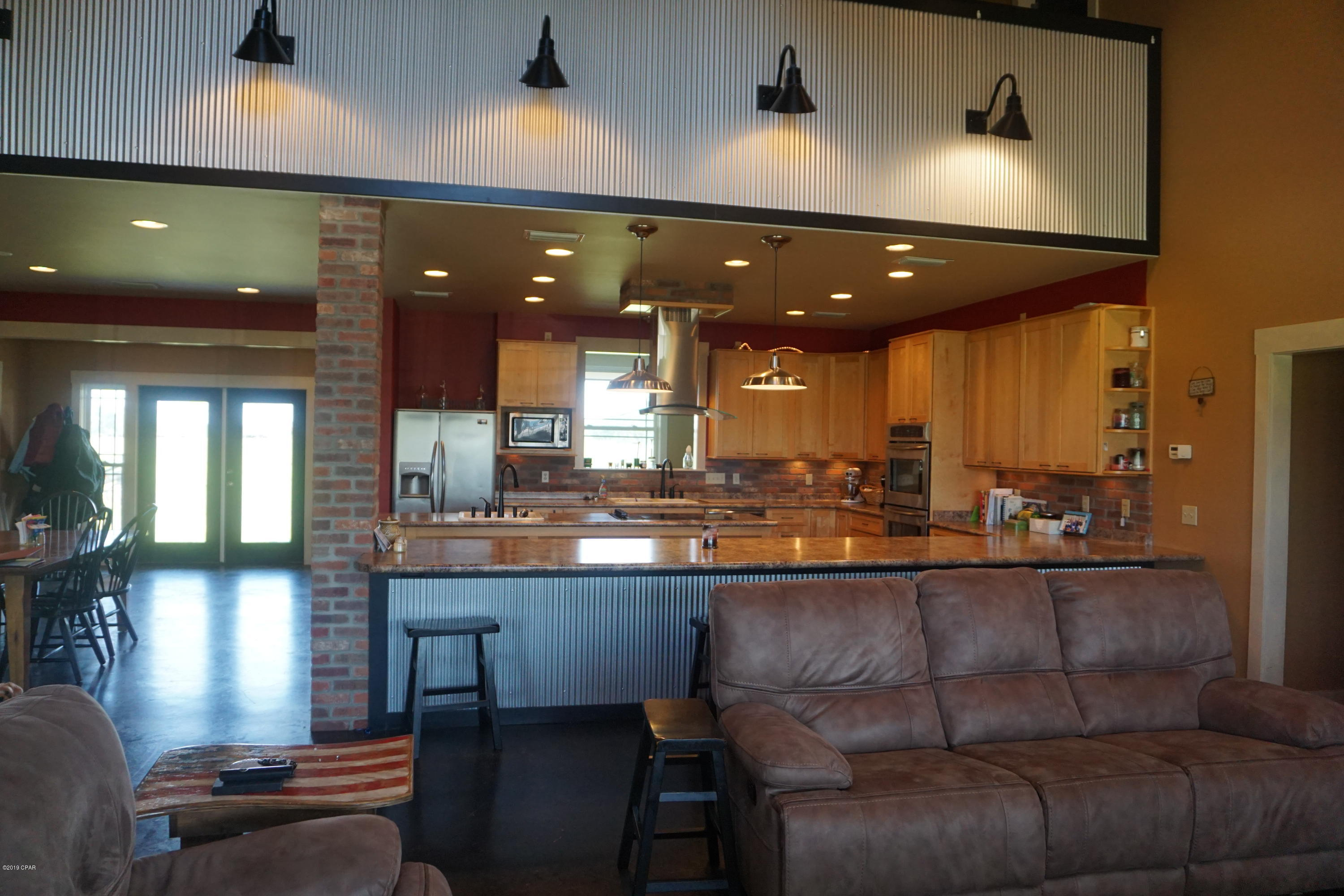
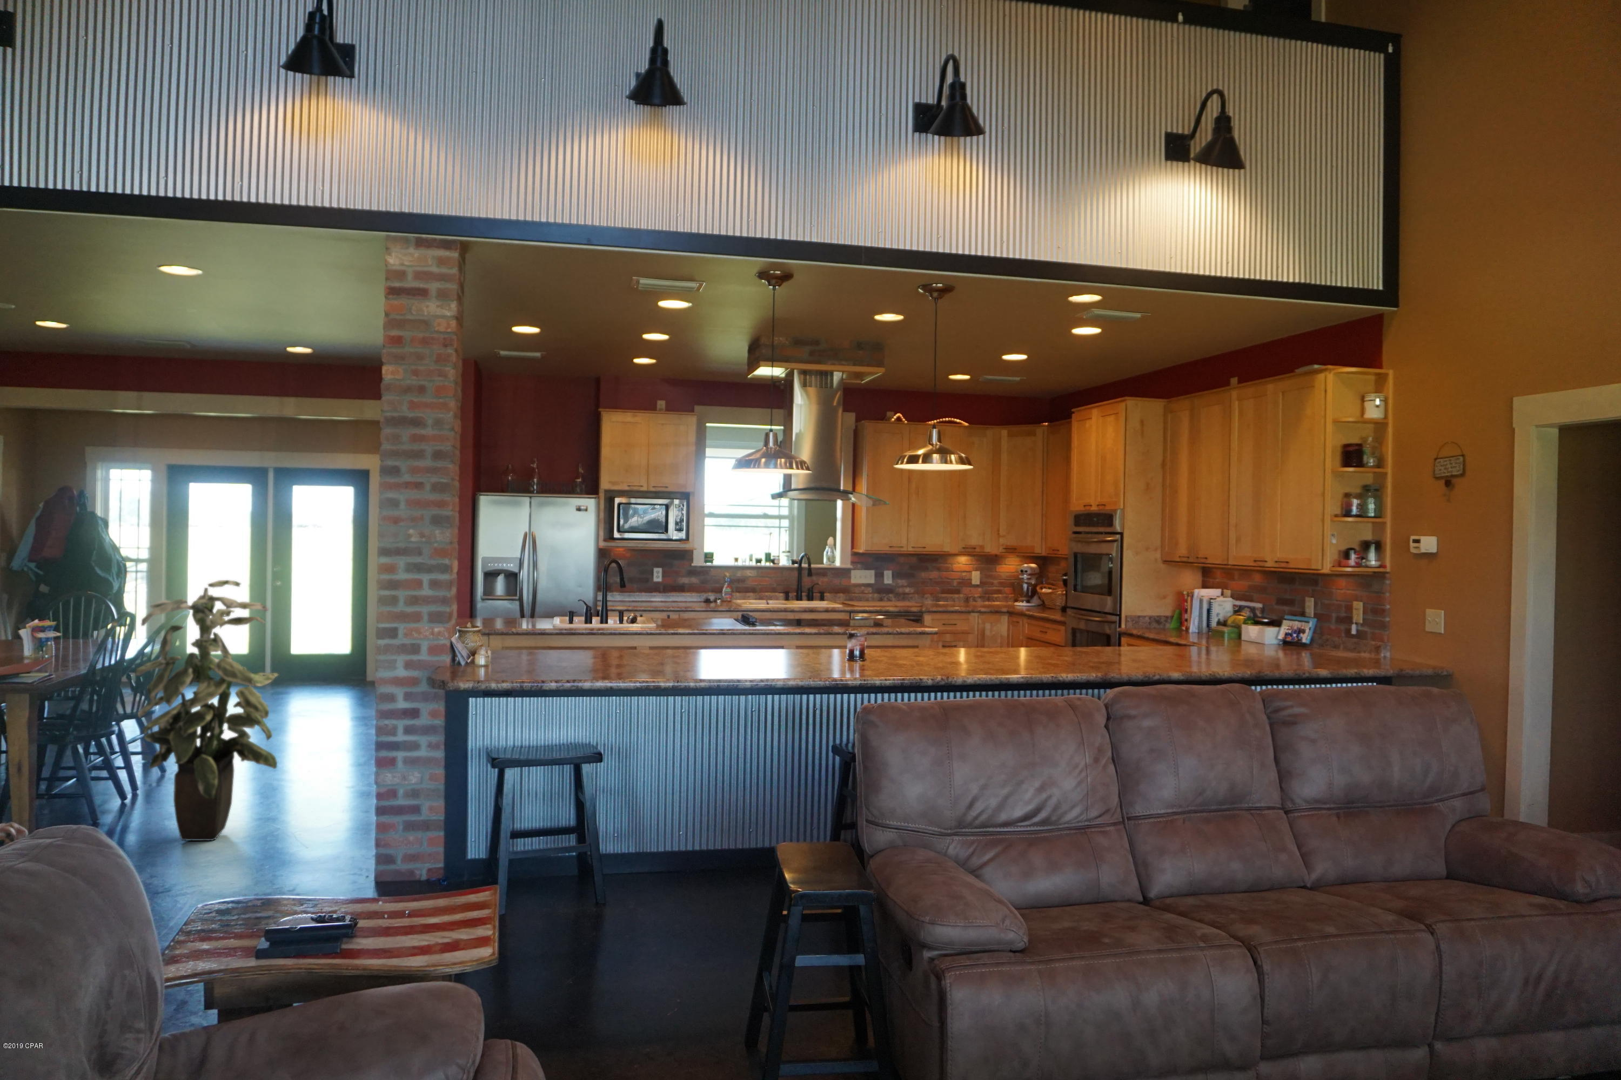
+ indoor plant [135,580,280,841]
